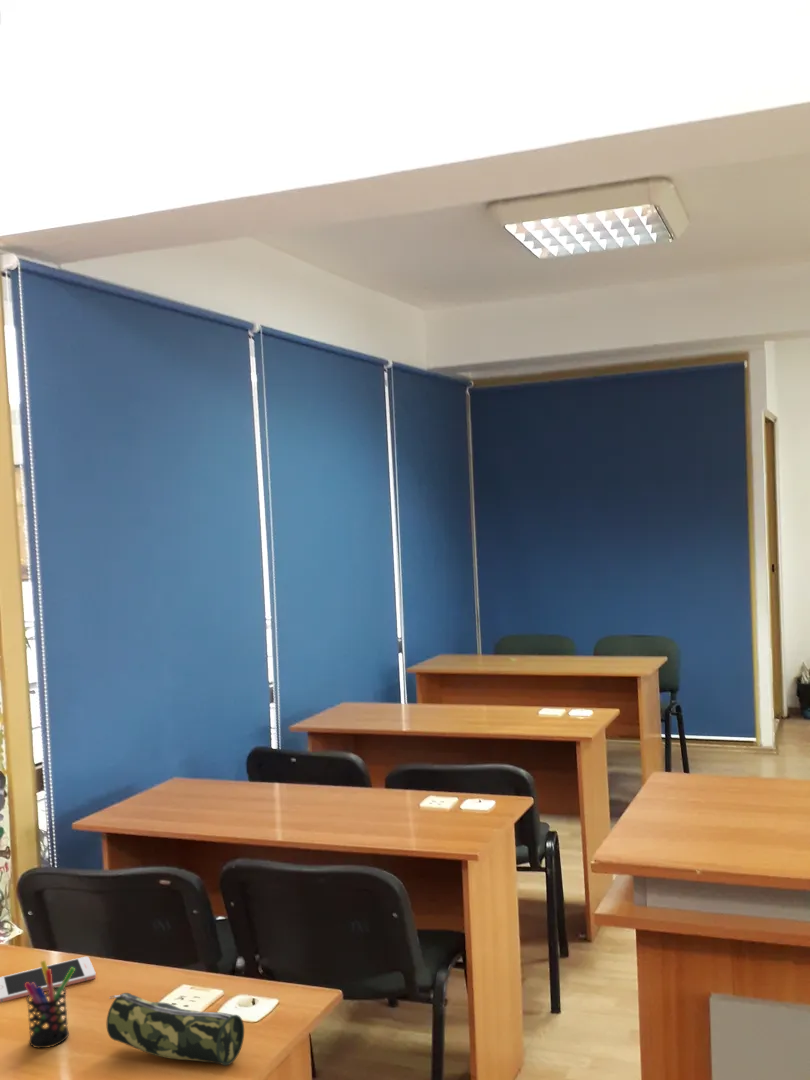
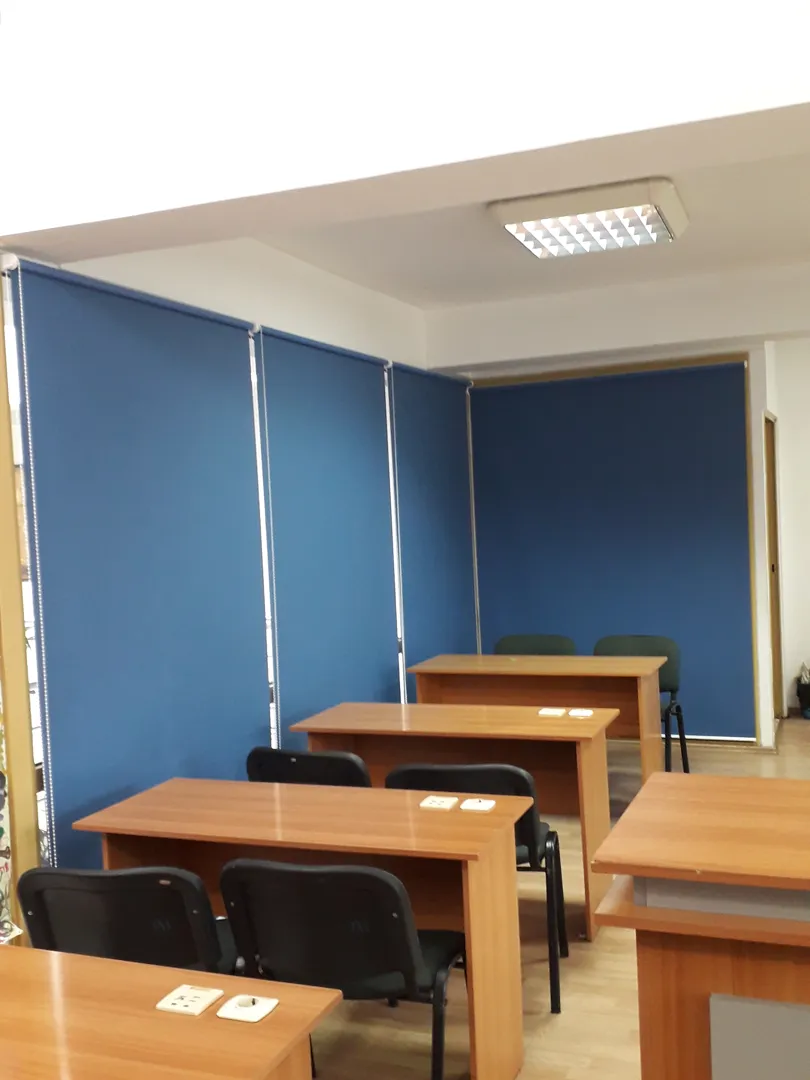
- pen holder [25,959,75,1049]
- cell phone [0,956,97,1003]
- pencil case [106,992,245,1067]
